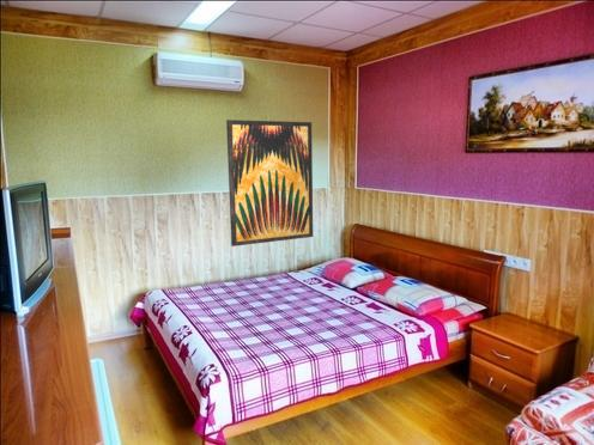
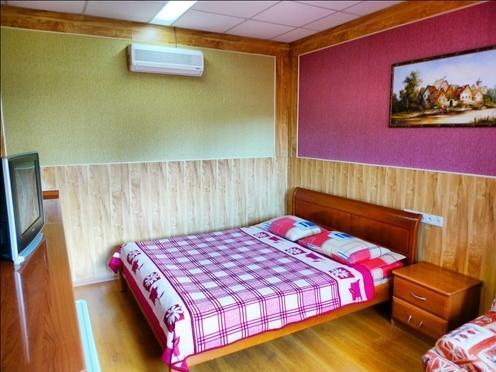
- wall art [225,118,314,248]
